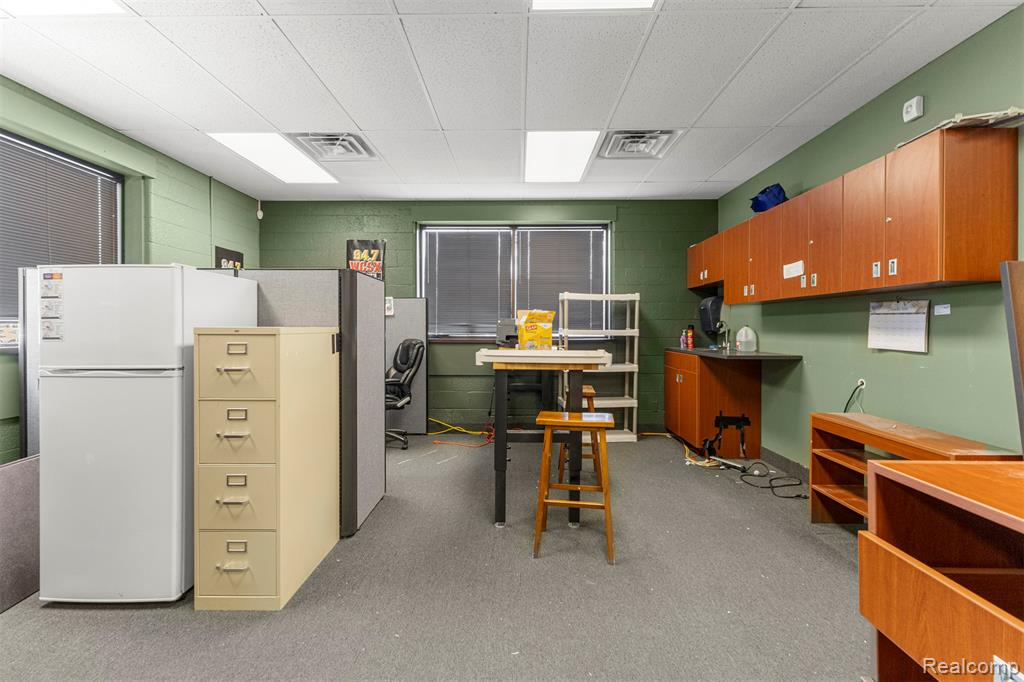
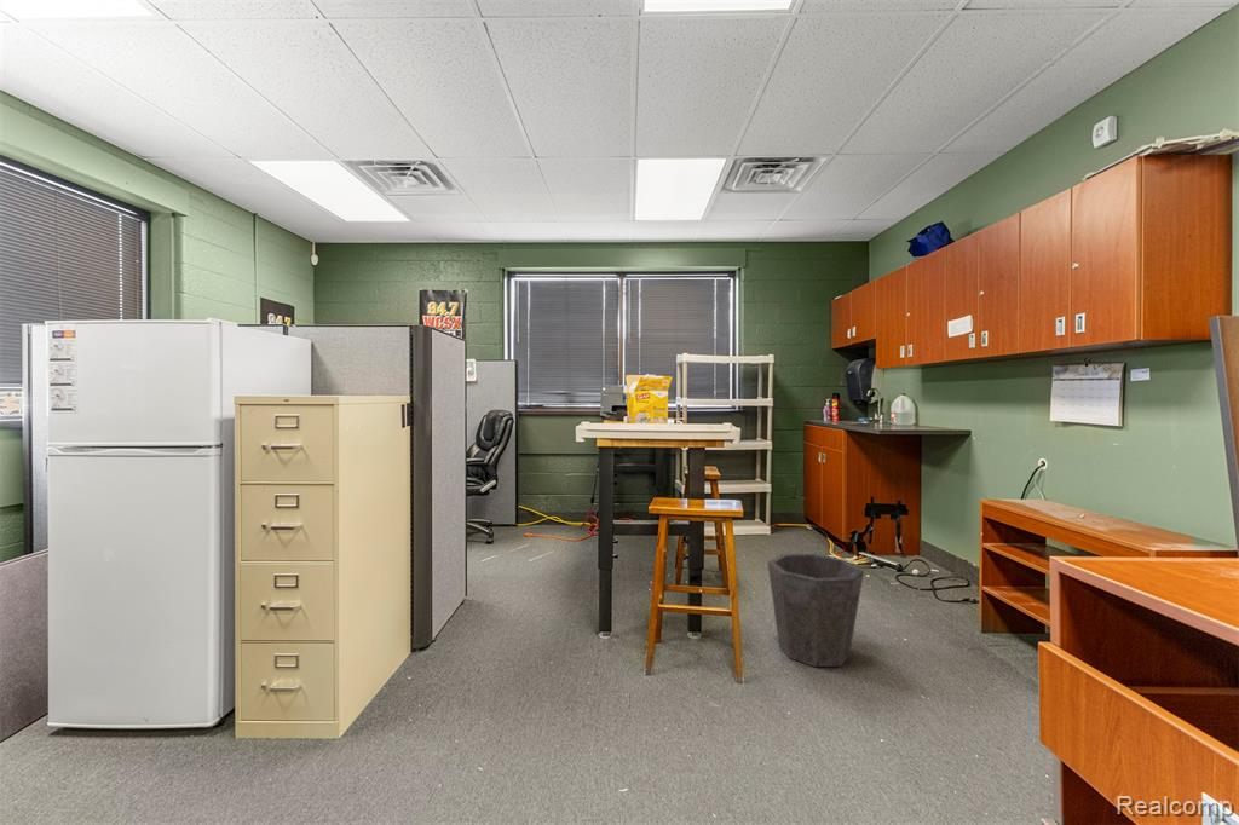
+ waste bin [766,553,865,668]
